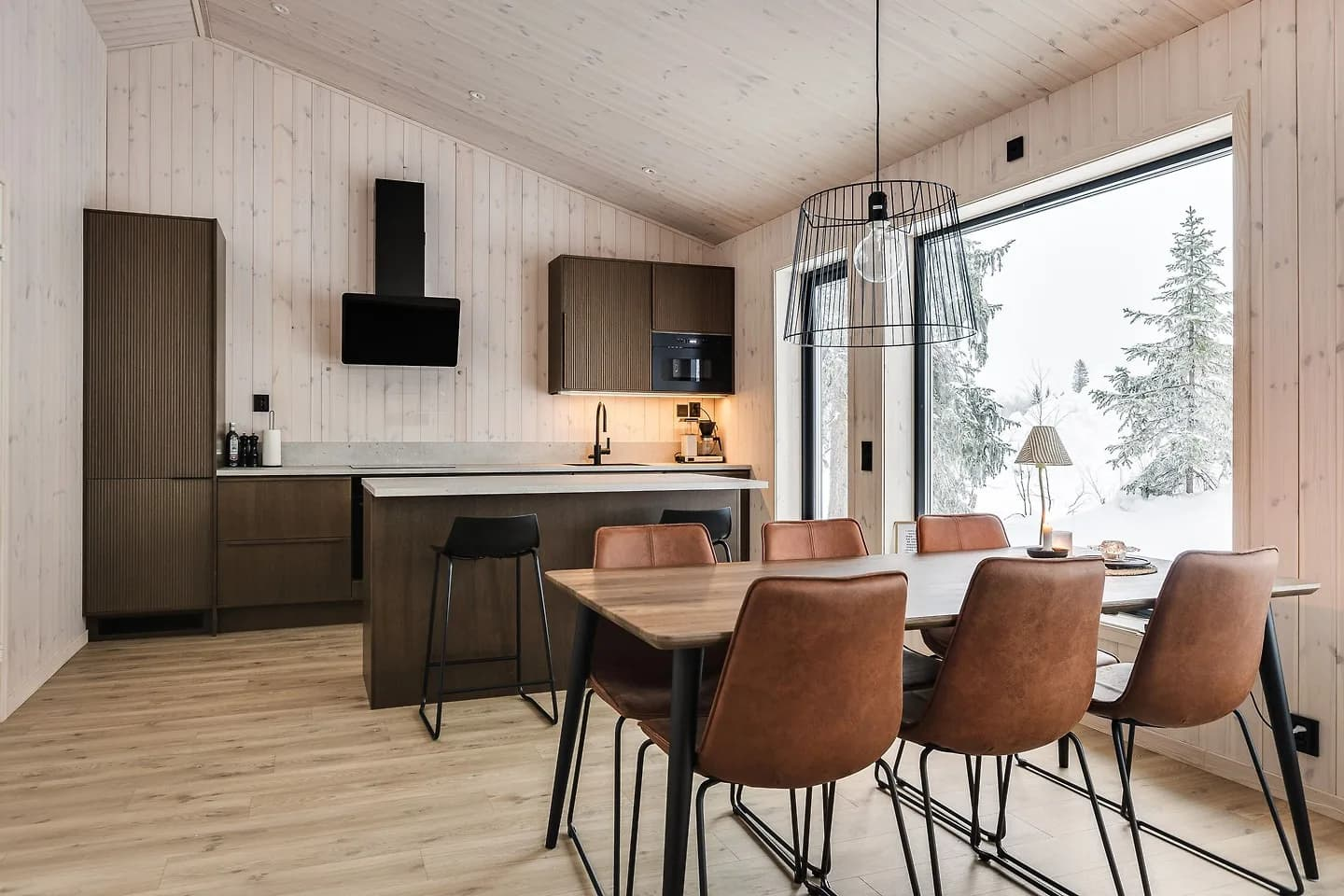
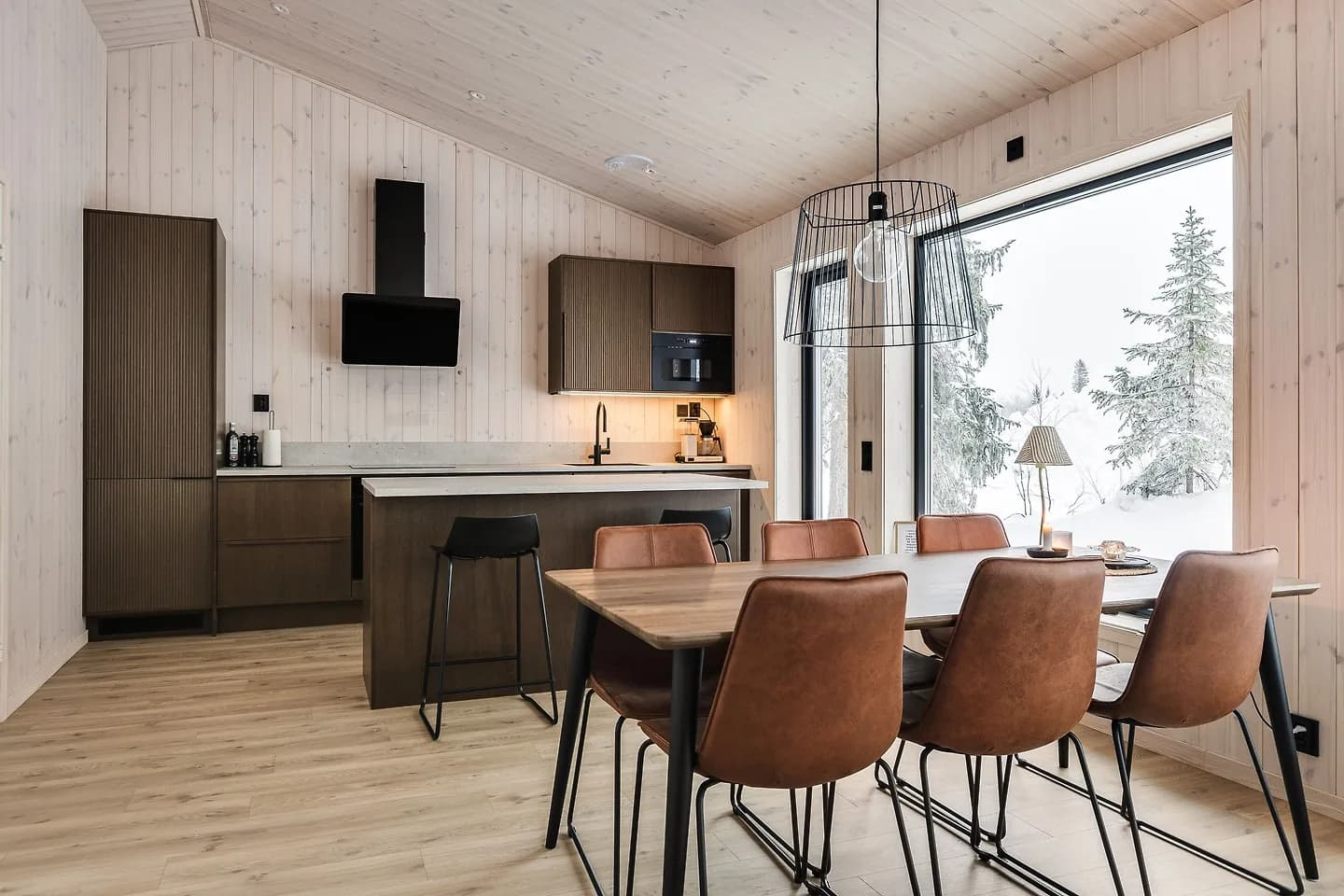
+ smoke detector [603,153,654,172]
